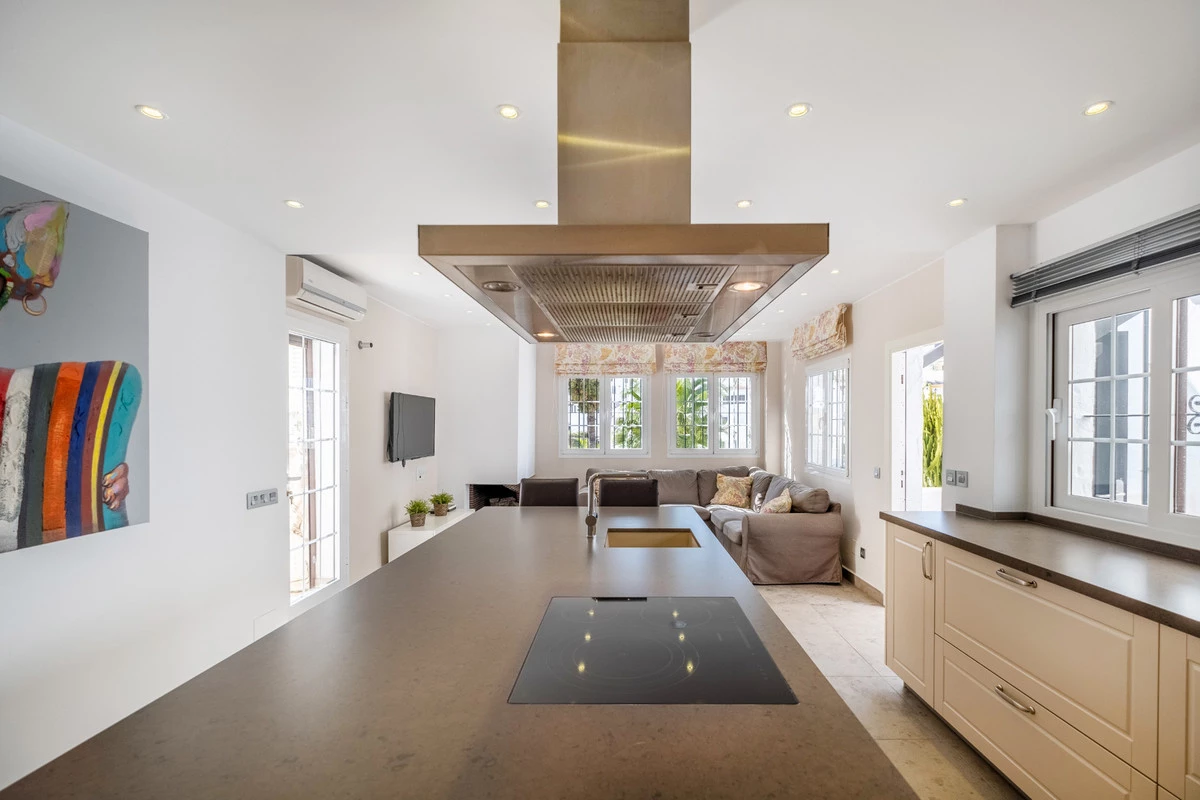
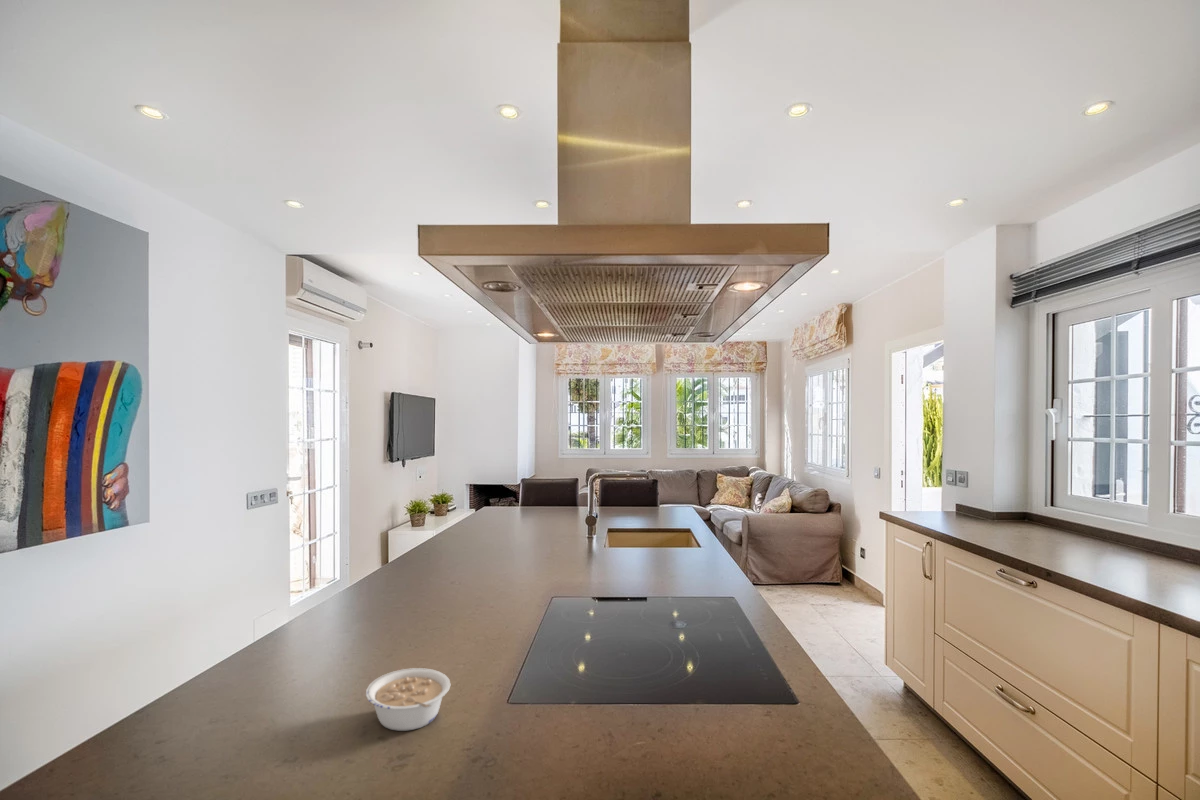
+ legume [365,667,451,732]
